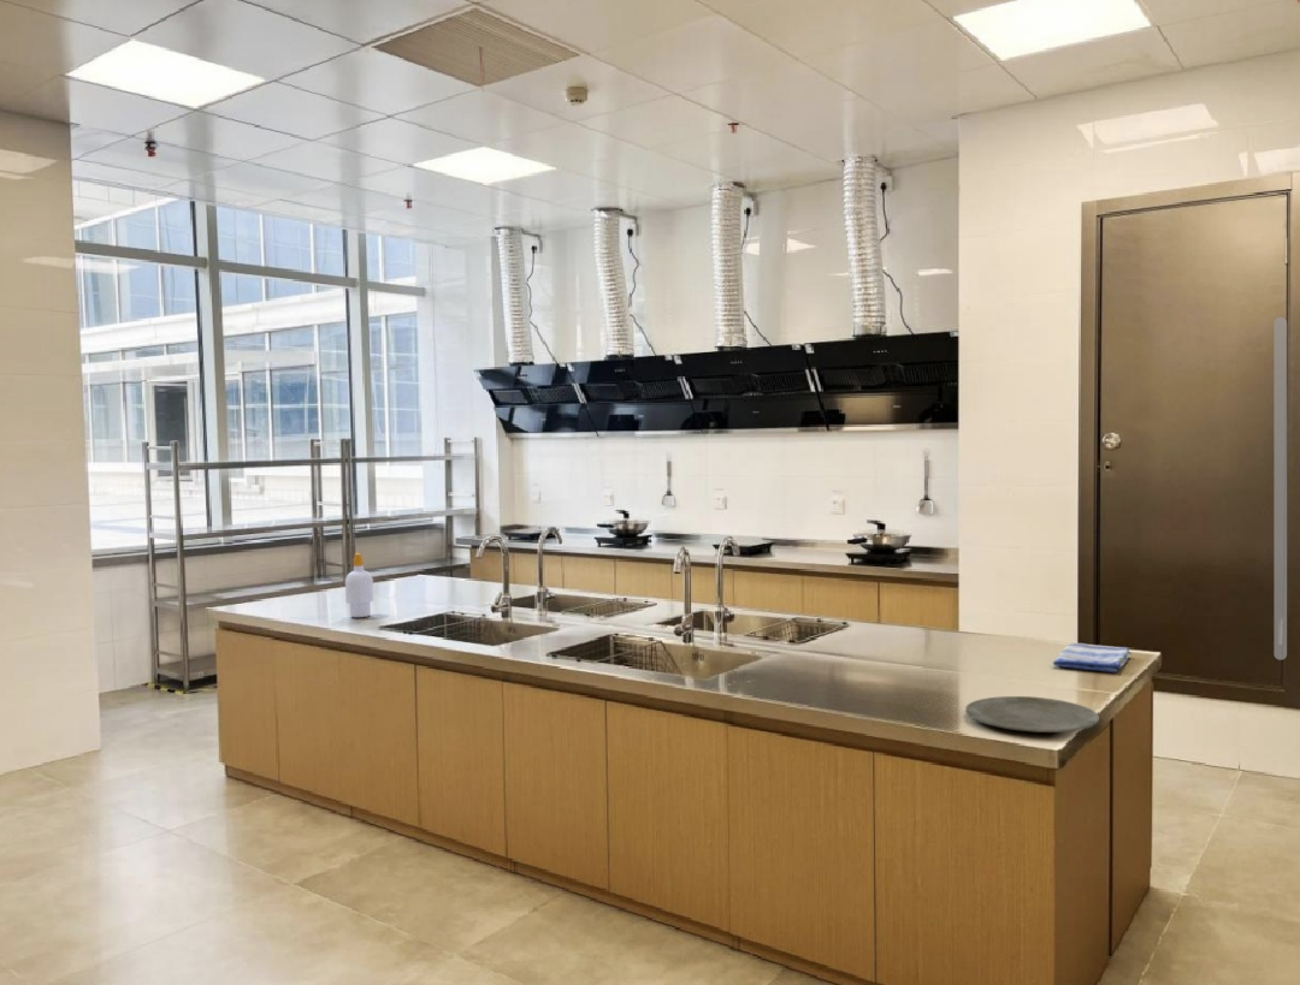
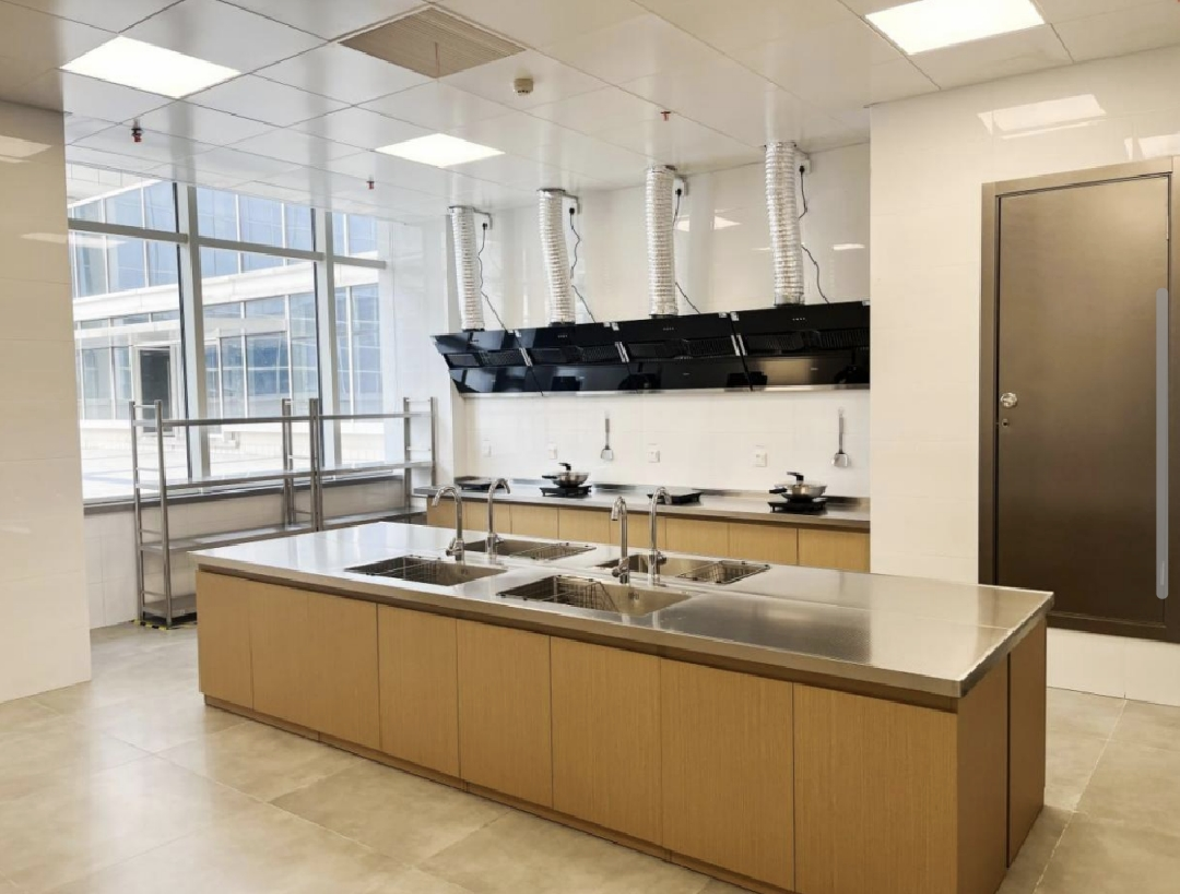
- soap bottle [344,552,374,618]
- dish towel [1052,642,1133,674]
- plate [964,695,1100,734]
